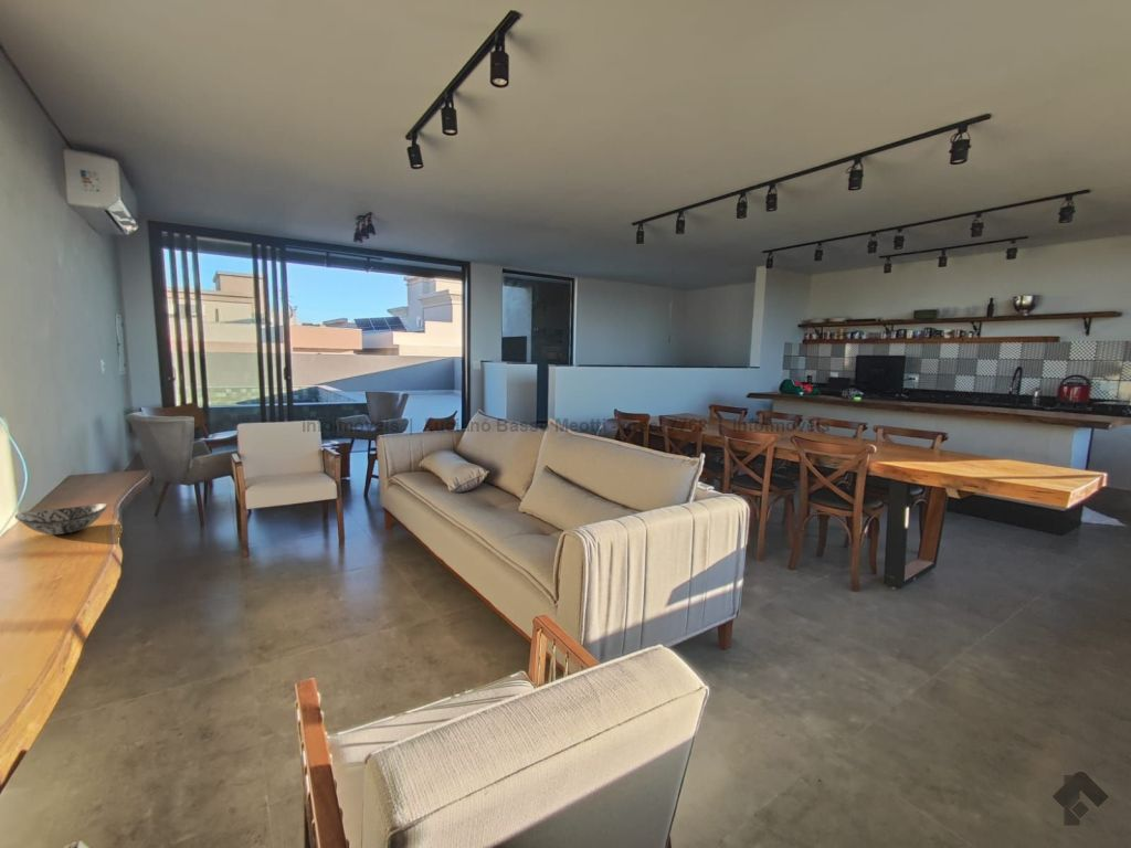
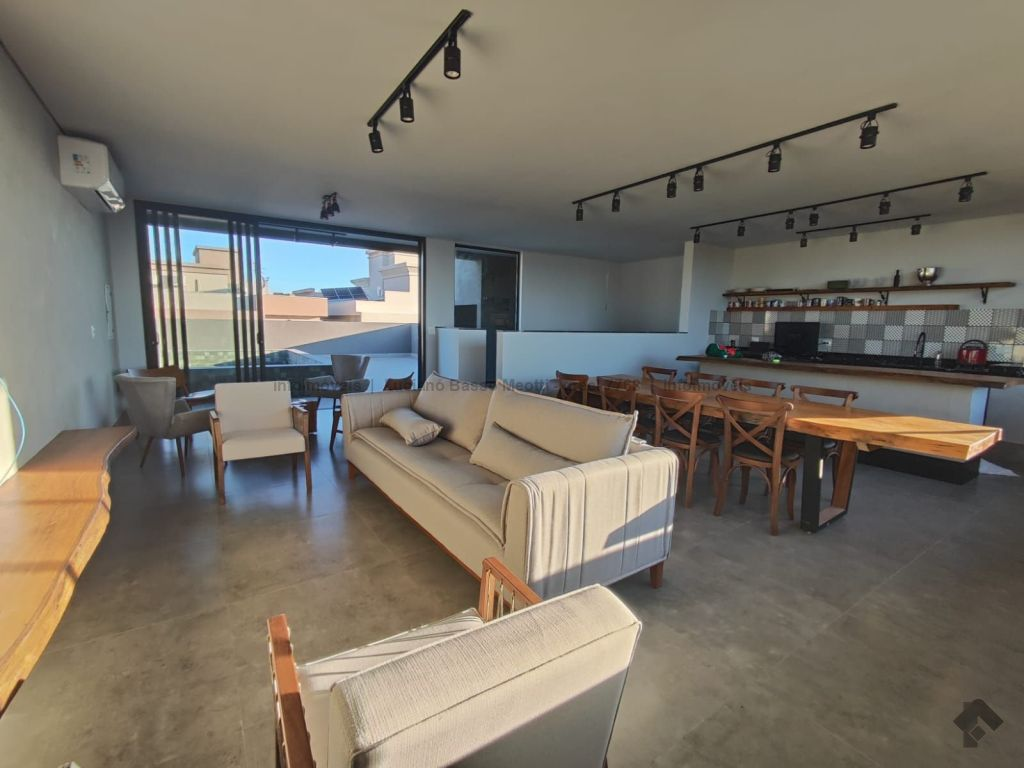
- decorative bowl [13,502,109,536]
